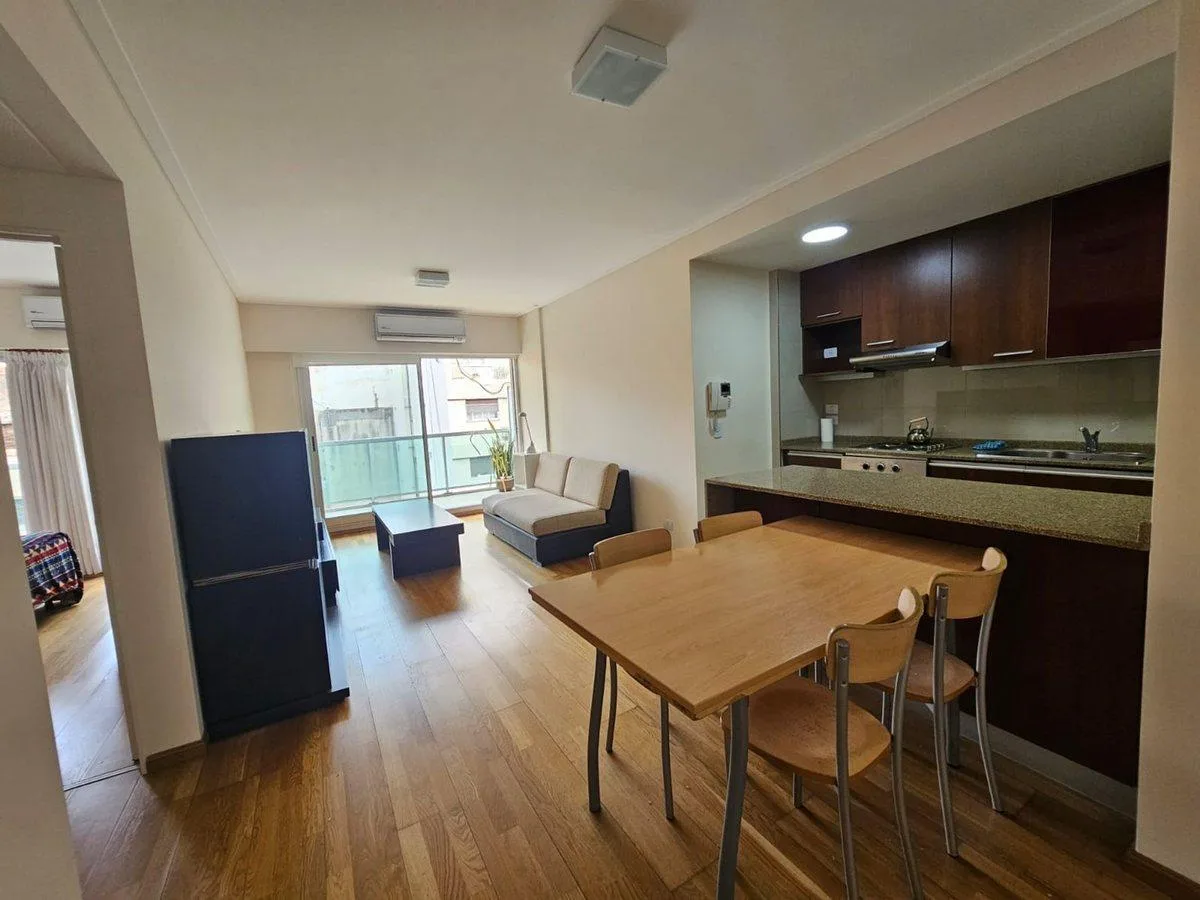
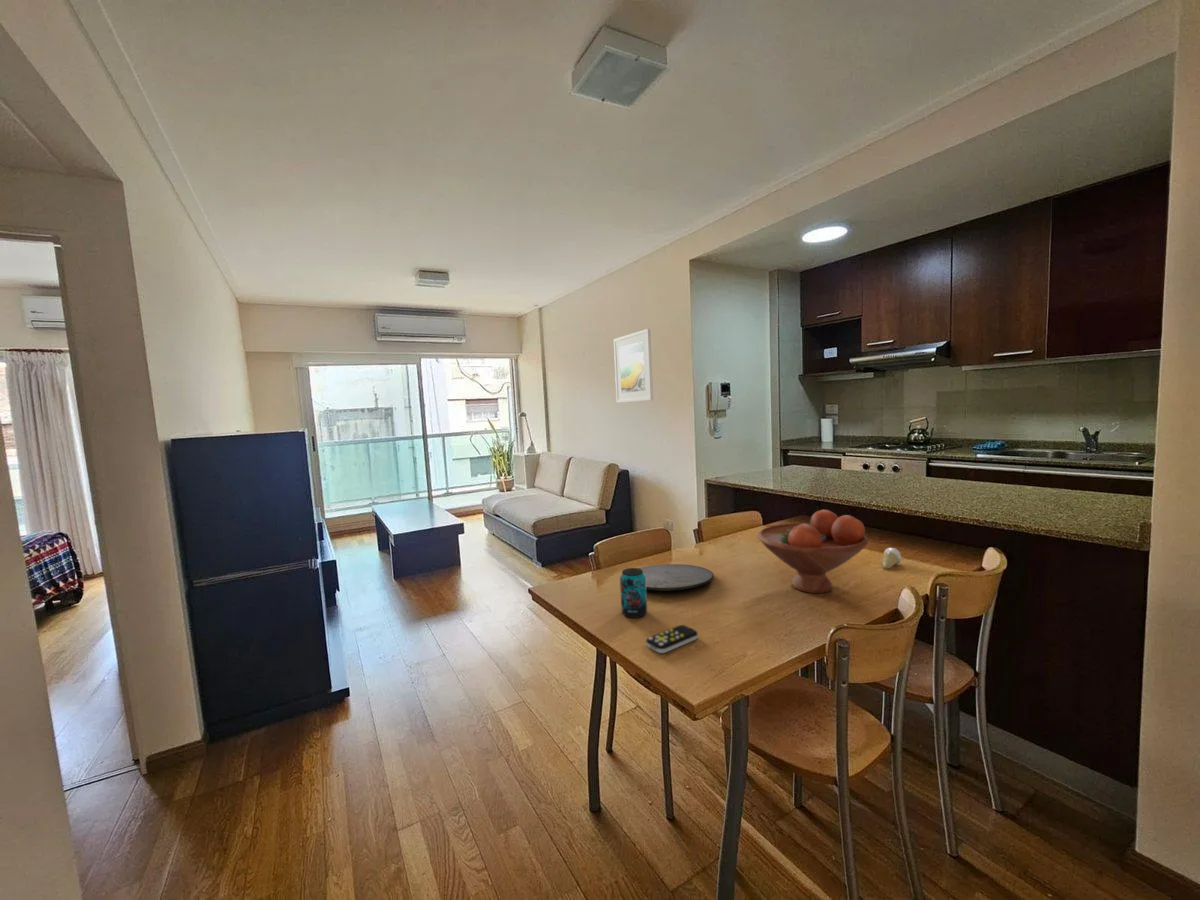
+ beverage can [619,567,648,619]
+ tooth [881,547,903,570]
+ plate [639,563,715,591]
+ fruit bowl [756,509,870,594]
+ remote control [645,624,699,654]
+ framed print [613,328,654,404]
